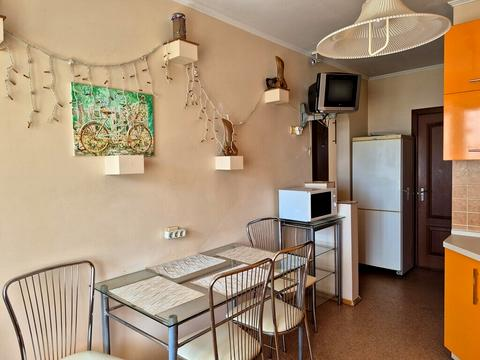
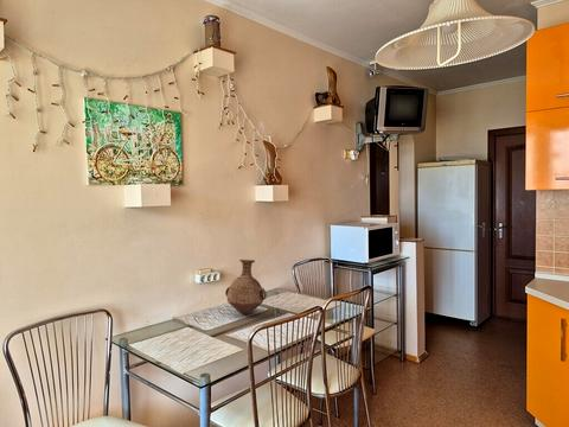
+ vase [224,259,268,316]
